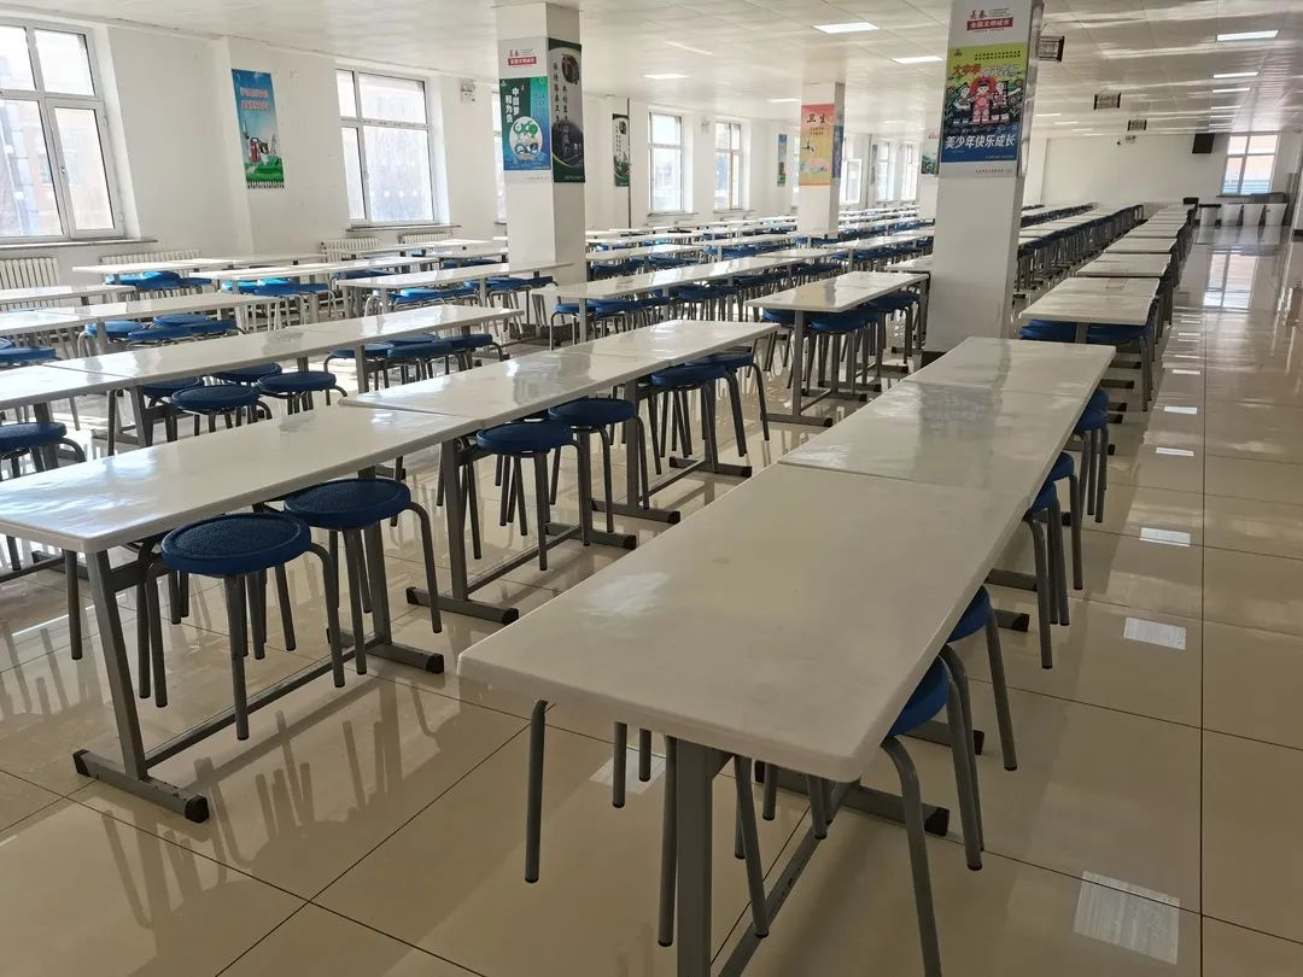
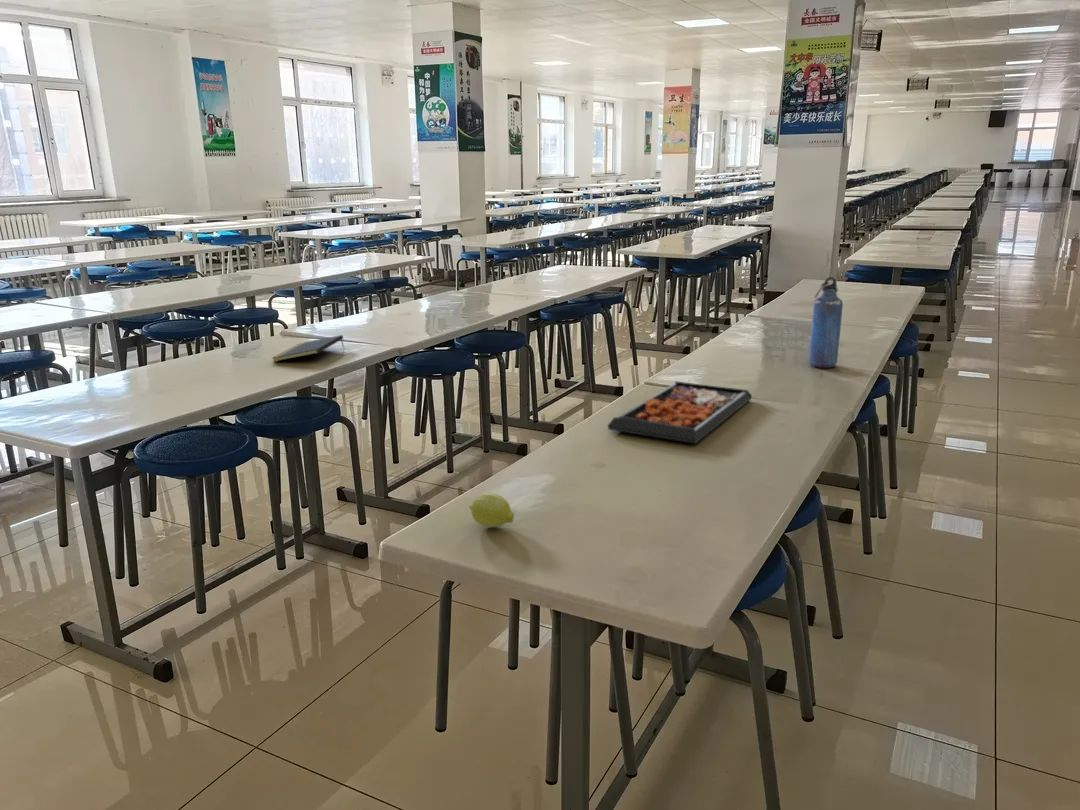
+ food tray [607,380,753,445]
+ fruit [468,492,515,528]
+ notepad [271,334,345,363]
+ water bottle [808,276,844,369]
